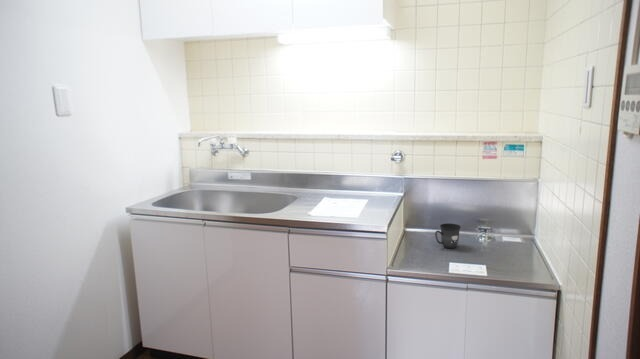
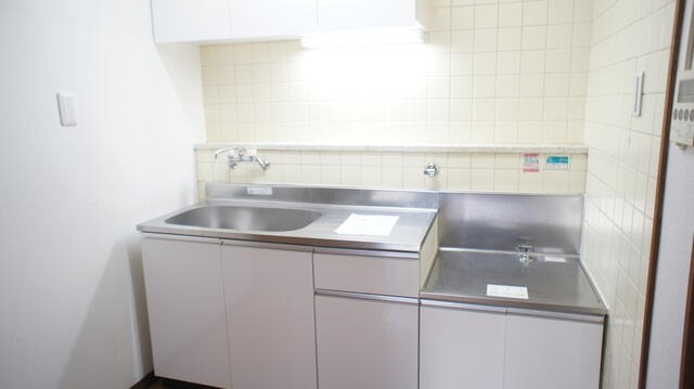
- mug [434,223,462,249]
